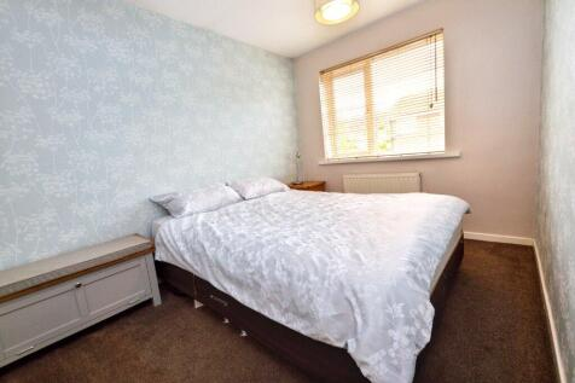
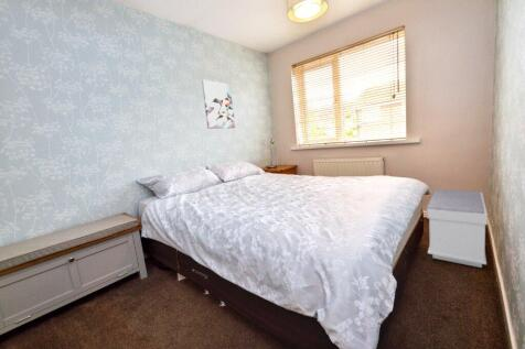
+ wall art [201,79,236,130]
+ bench [426,188,489,269]
